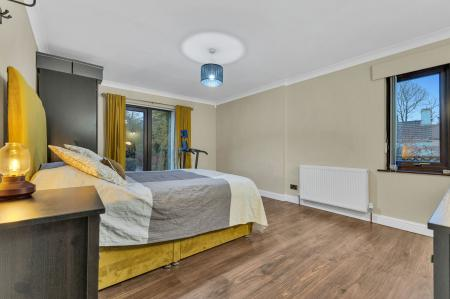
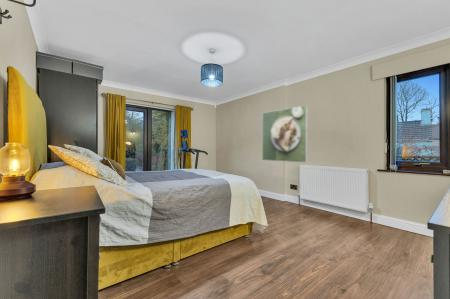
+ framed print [261,104,308,163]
